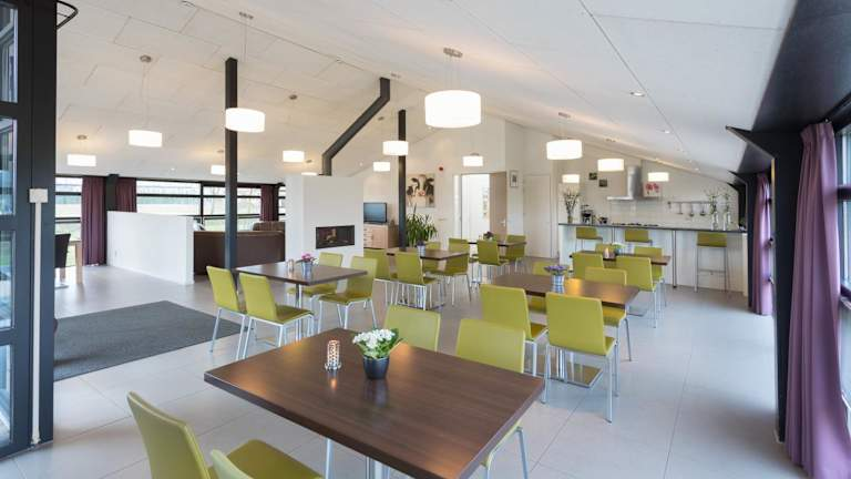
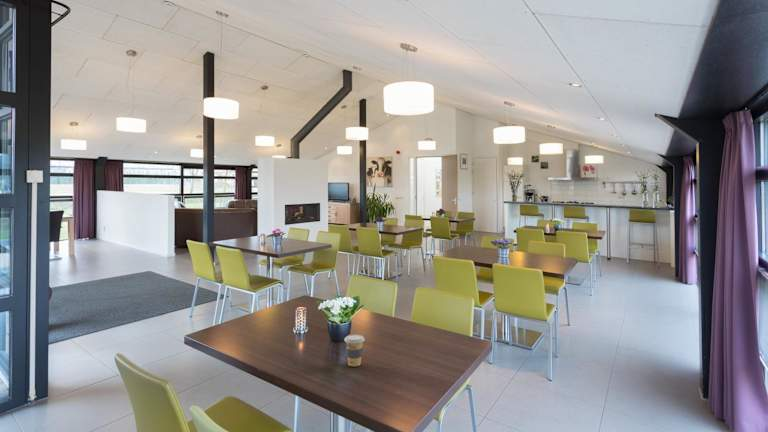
+ coffee cup [343,334,365,367]
